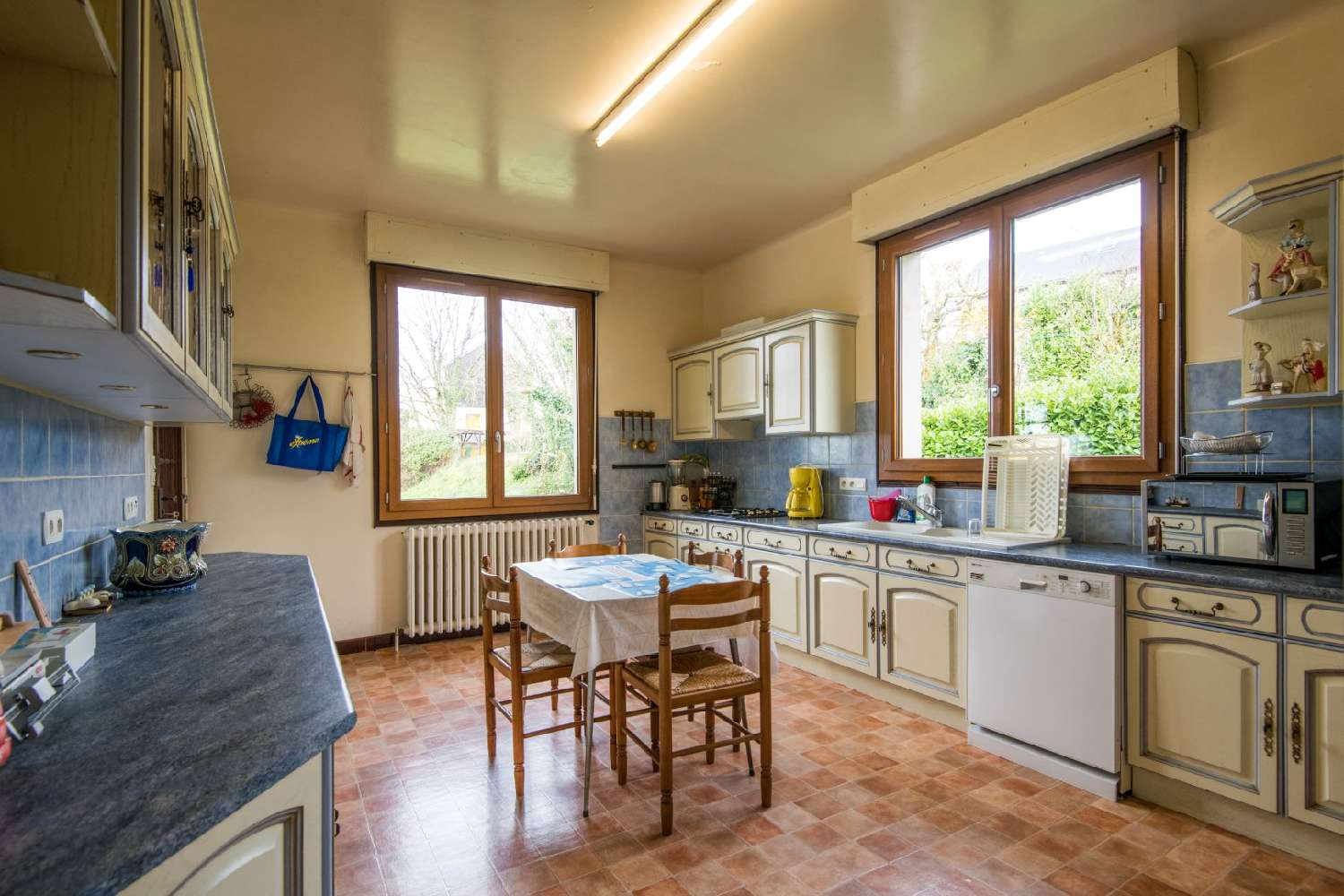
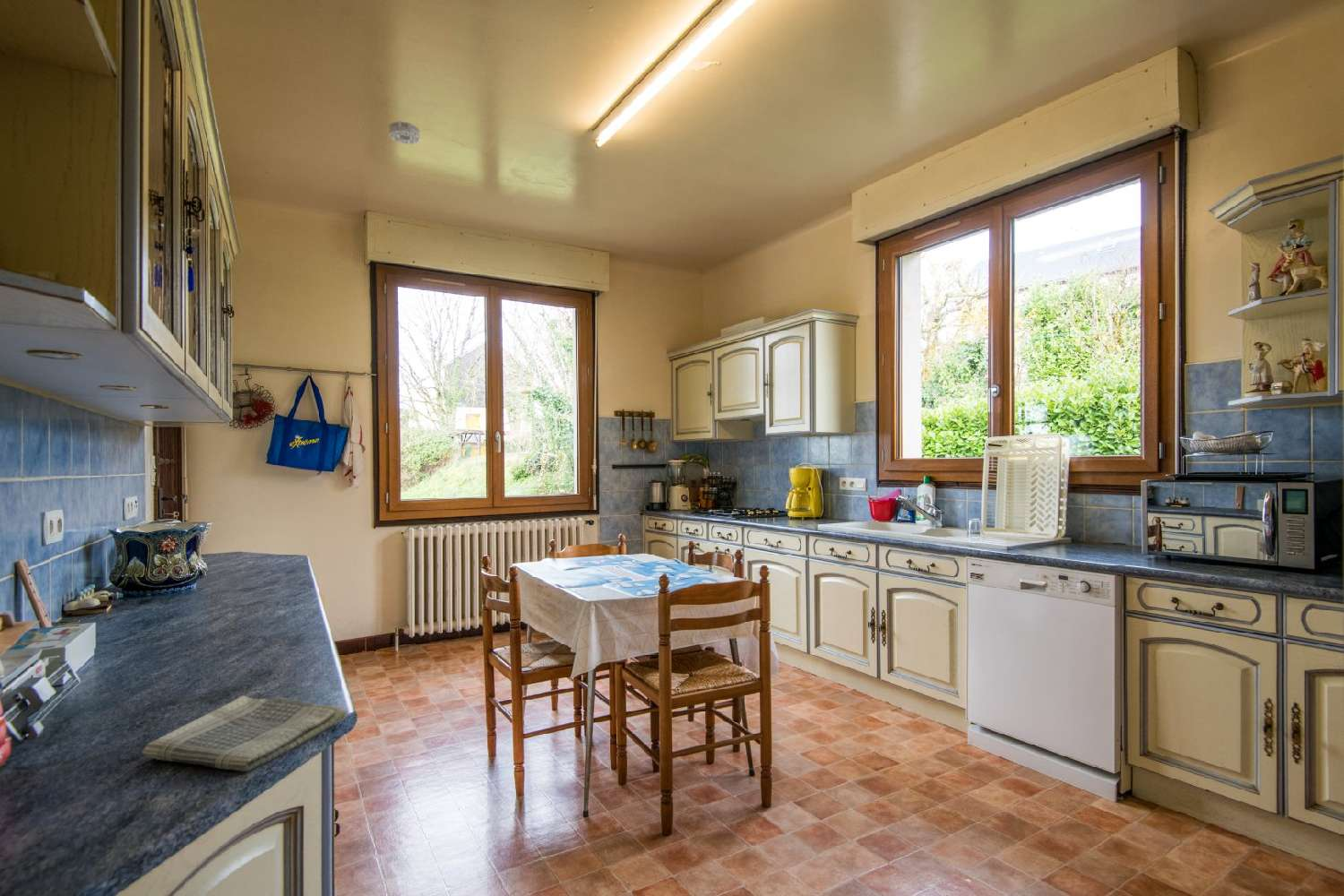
+ smoke detector [389,120,420,145]
+ dish towel [141,695,348,772]
